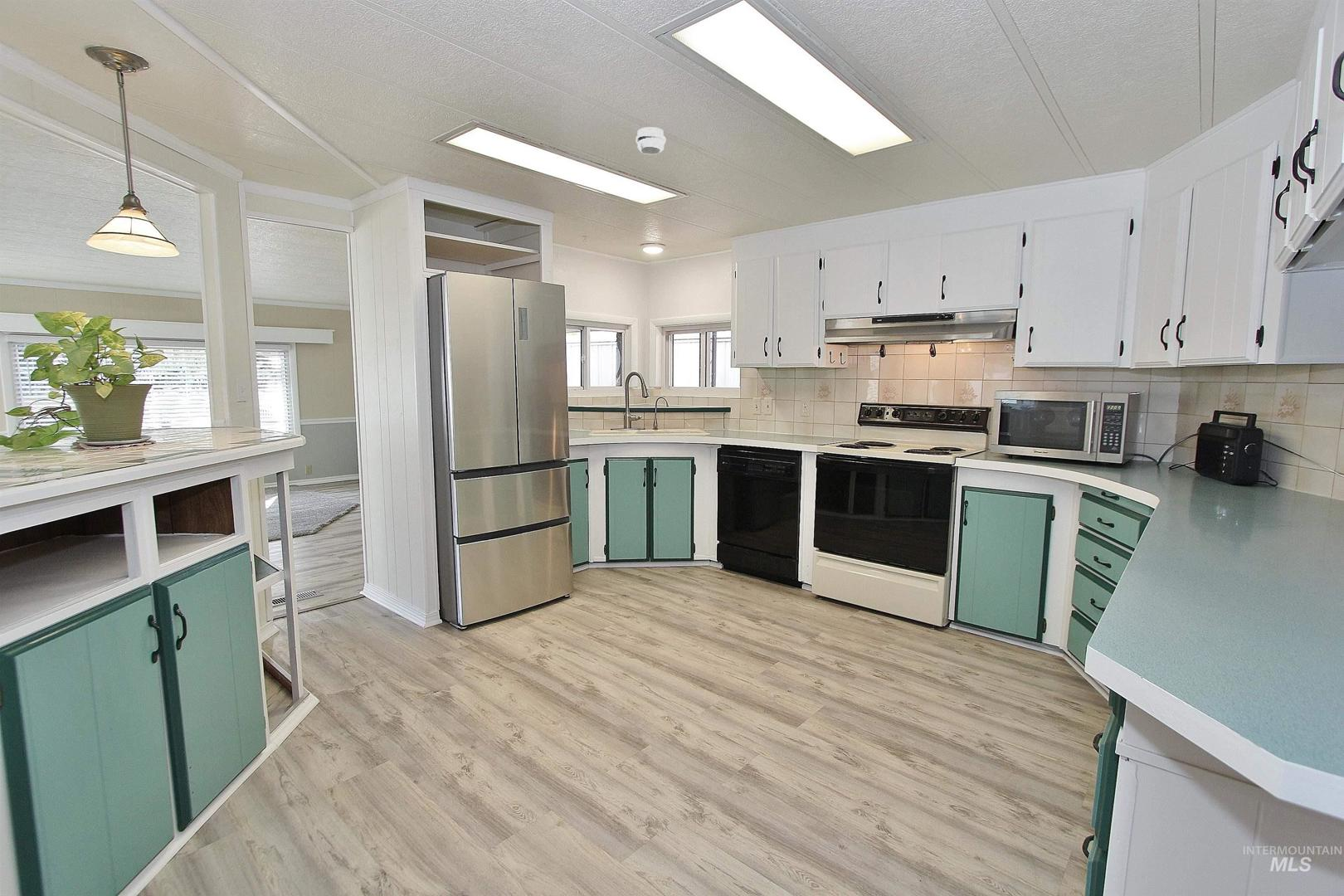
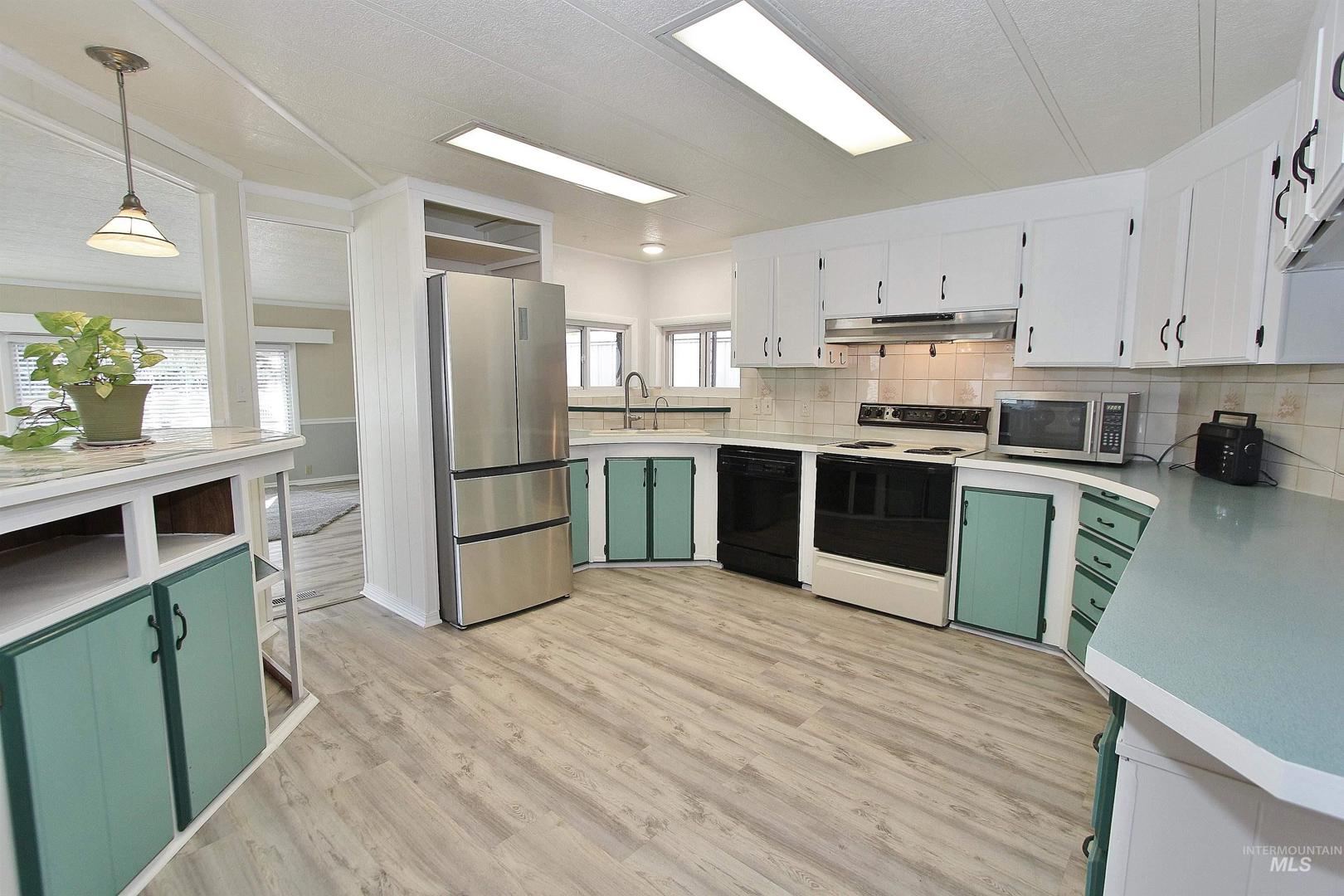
- smoke detector [635,126,666,155]
